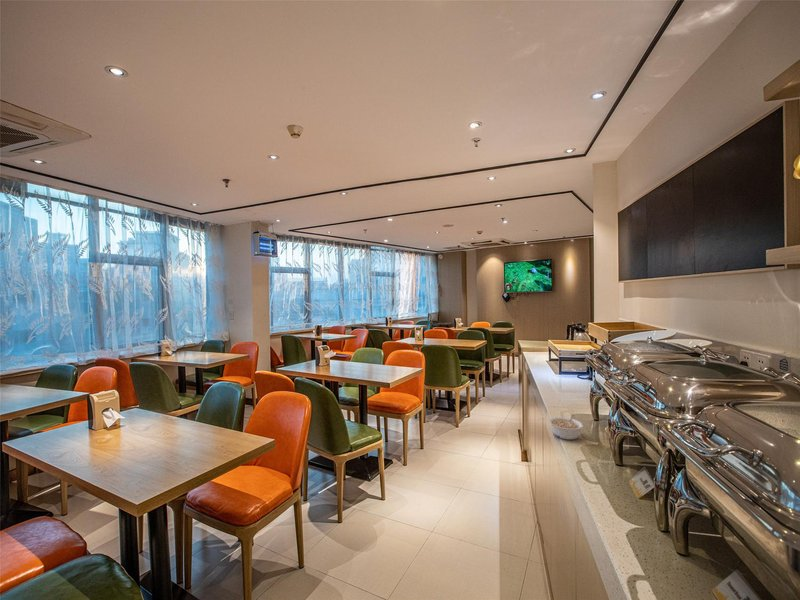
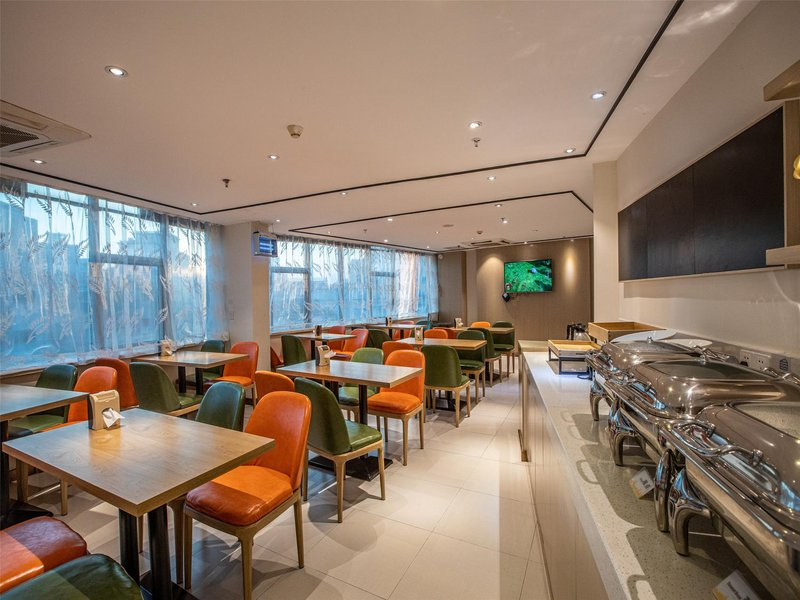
- legume [548,413,584,441]
